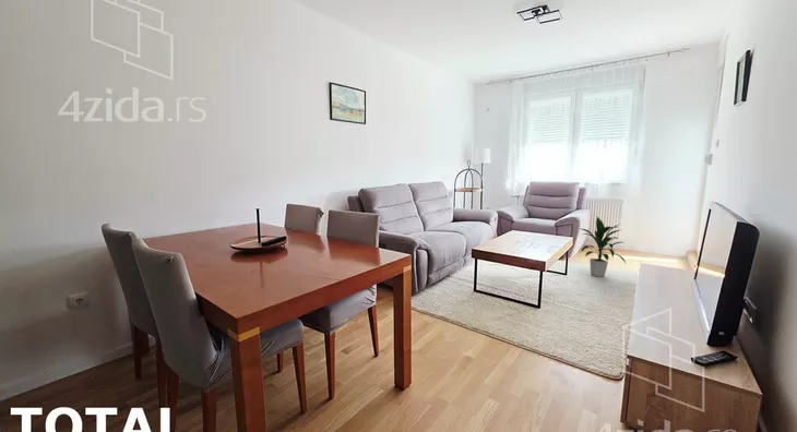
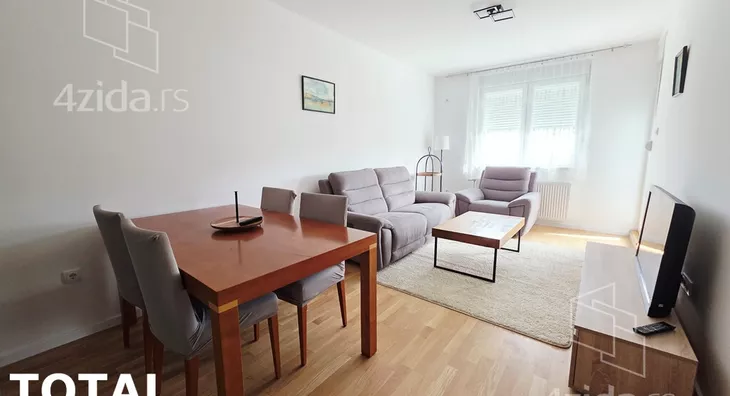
- indoor plant [576,216,627,278]
